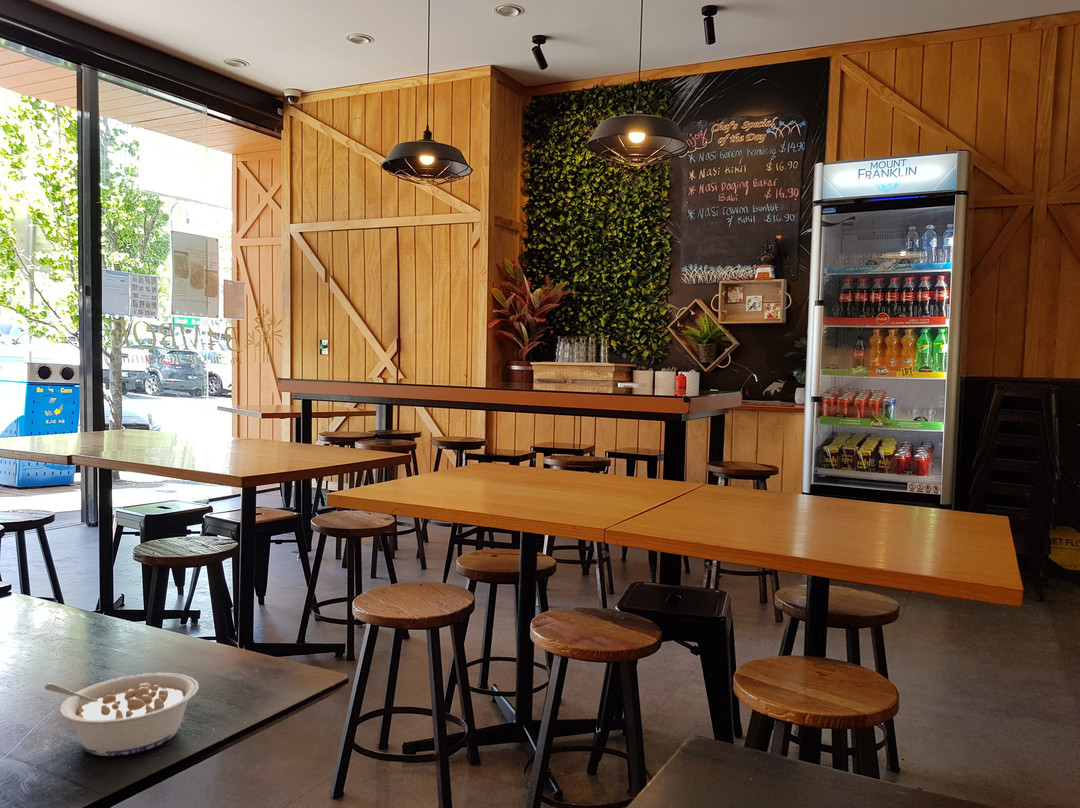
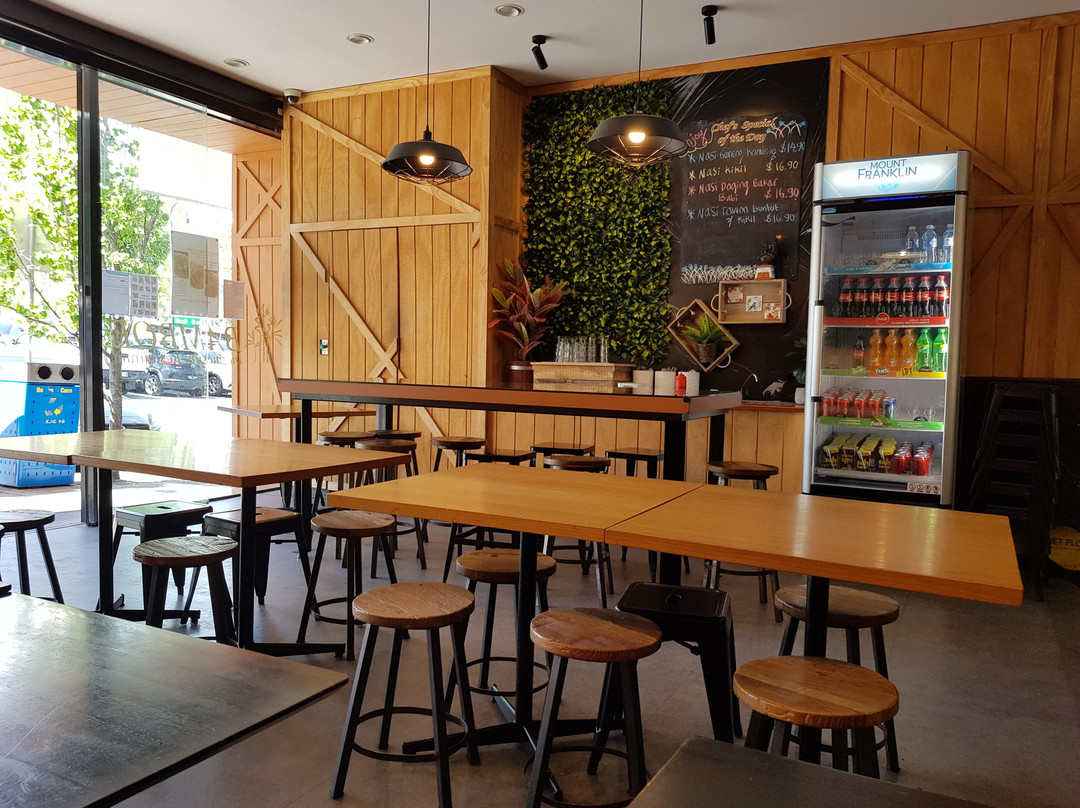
- legume [44,672,200,757]
